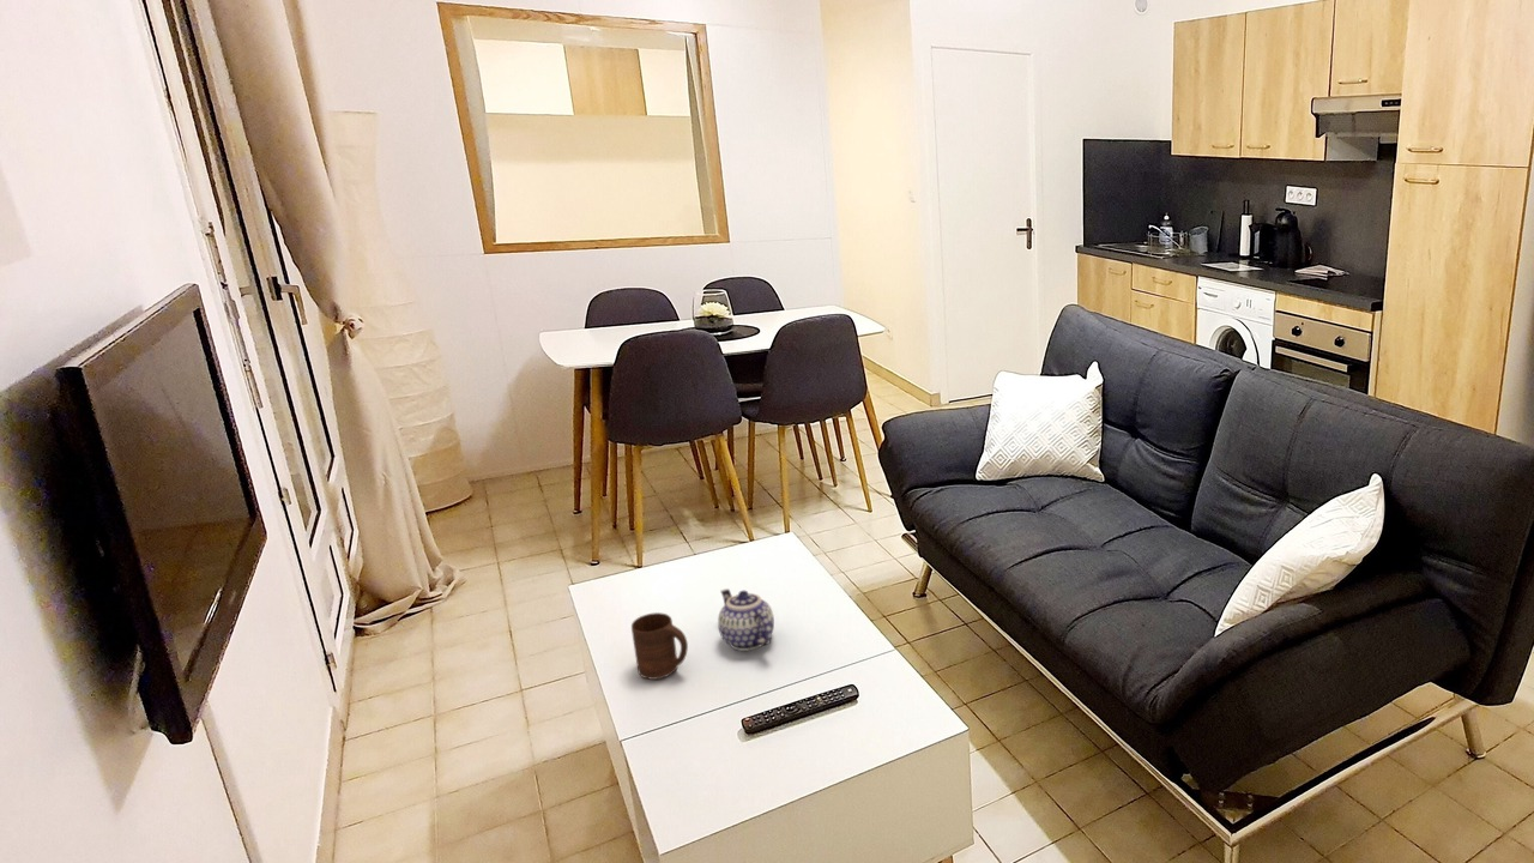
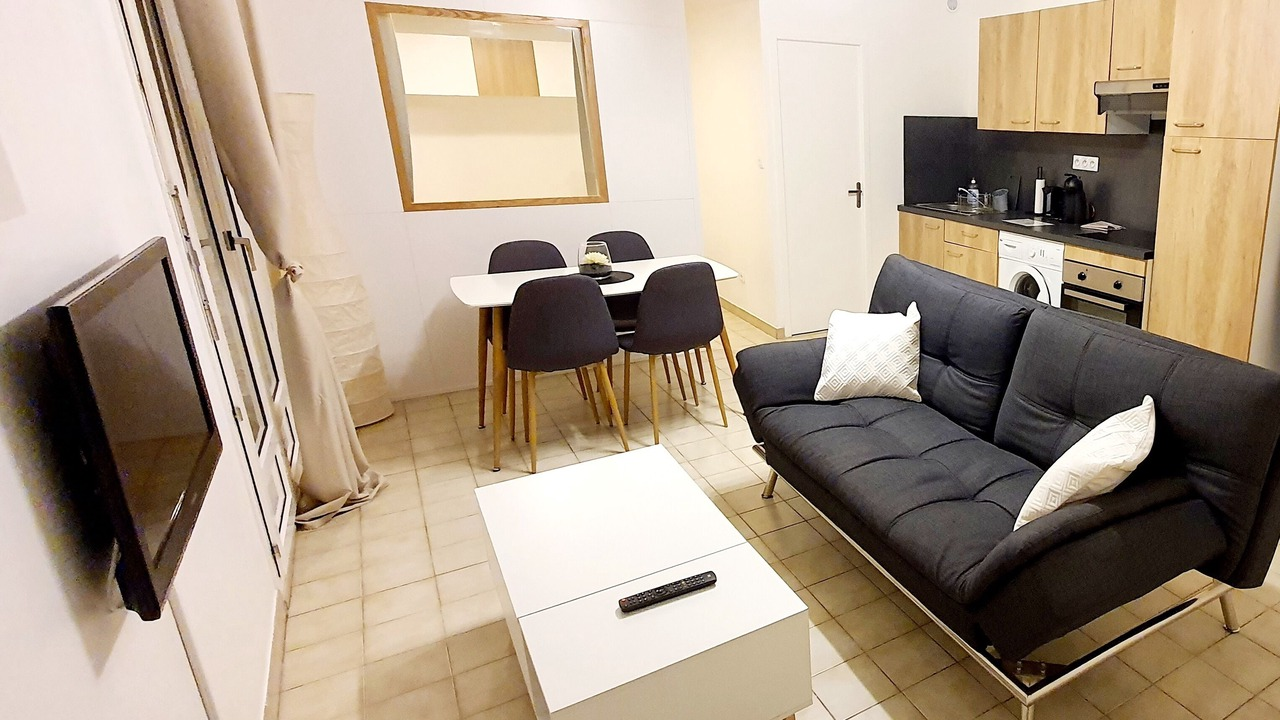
- cup [630,611,689,681]
- teapot [717,587,775,652]
